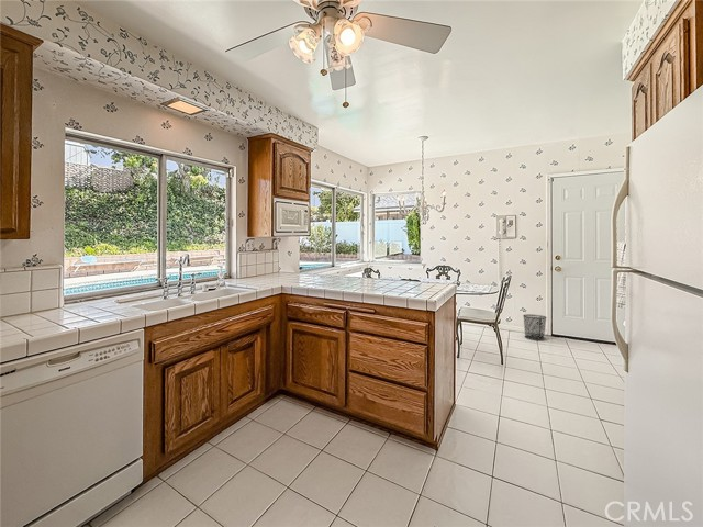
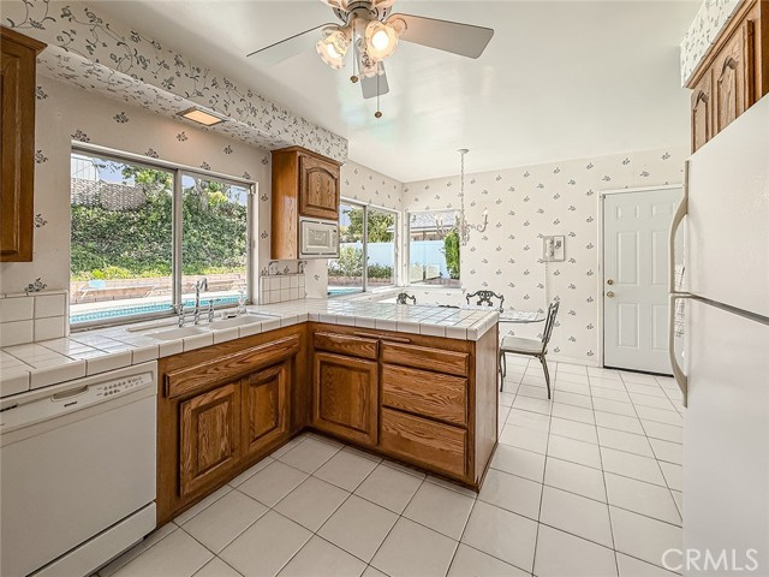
- waste bin [522,313,548,341]
